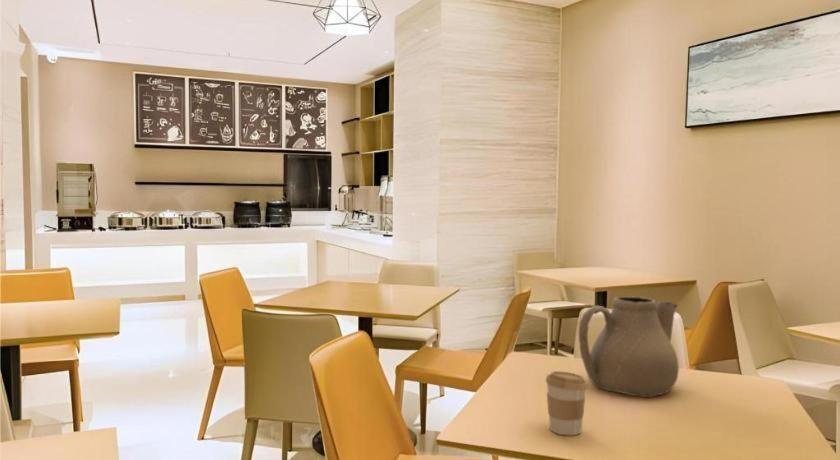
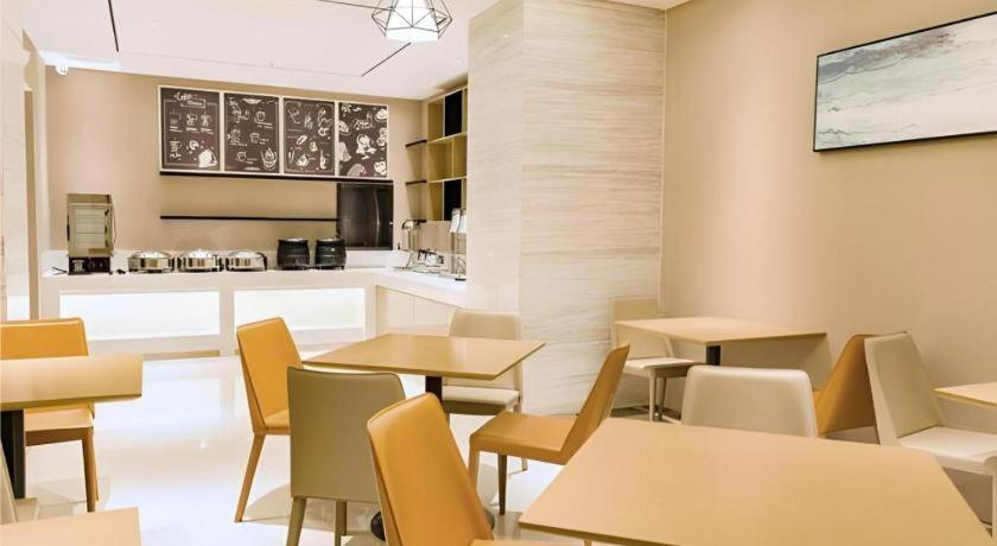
- teapot [578,295,680,398]
- coffee cup [545,370,589,436]
